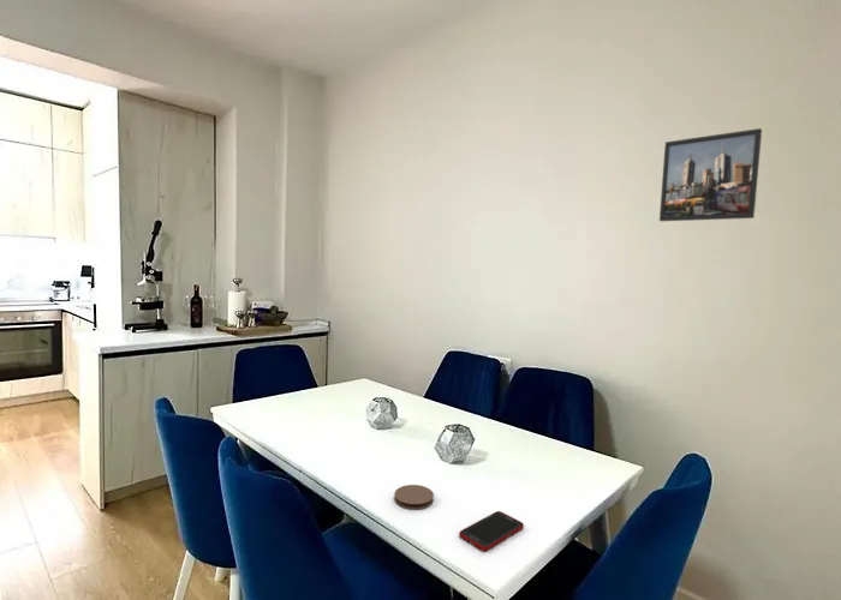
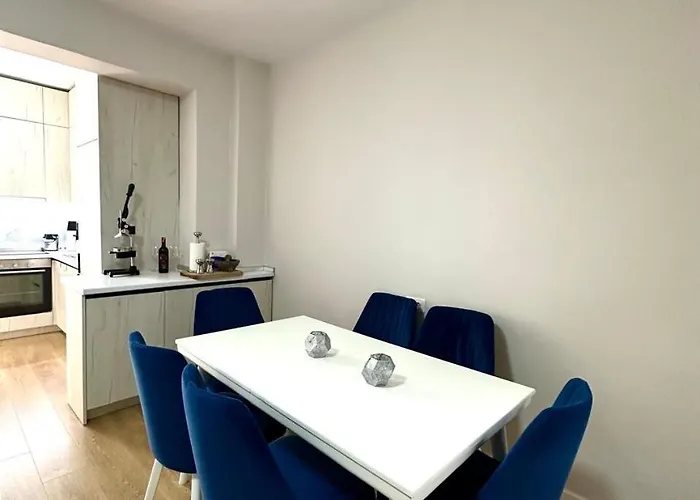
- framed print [658,127,763,222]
- cell phone [458,510,525,552]
- coaster [393,484,435,511]
